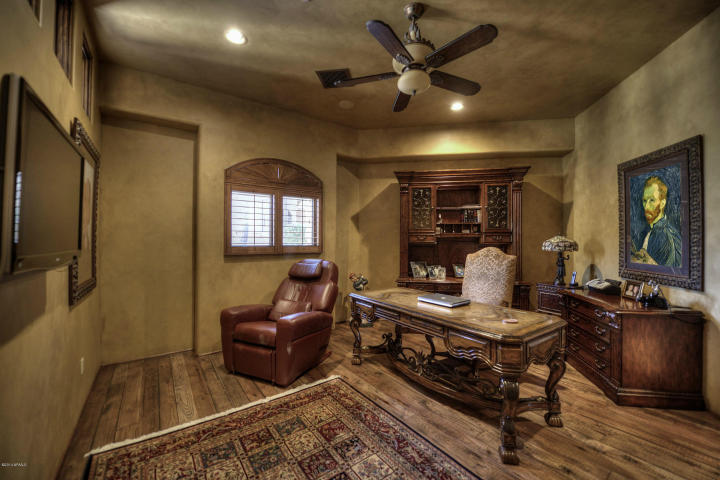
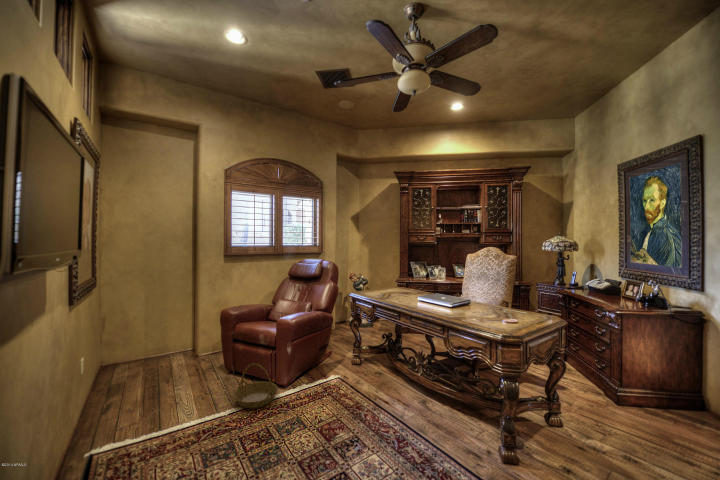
+ basket [233,362,279,409]
